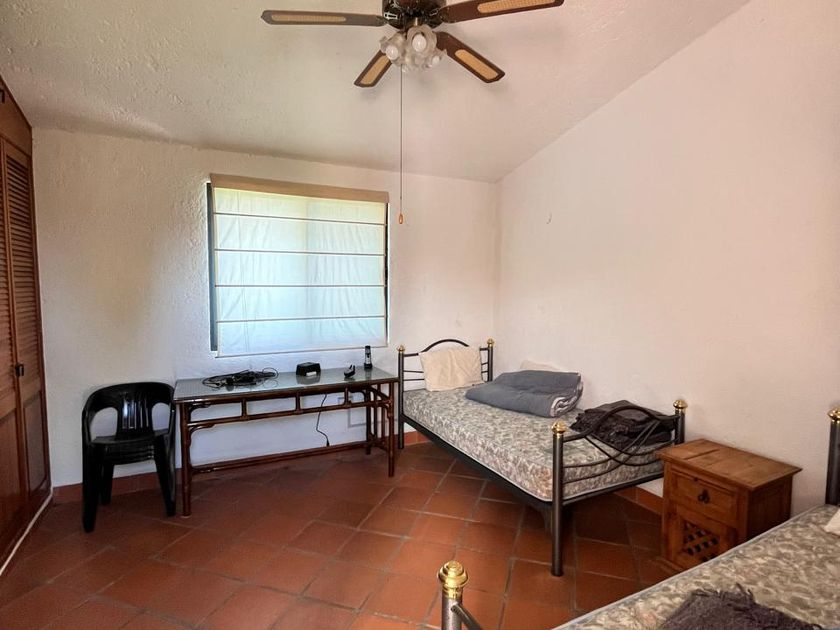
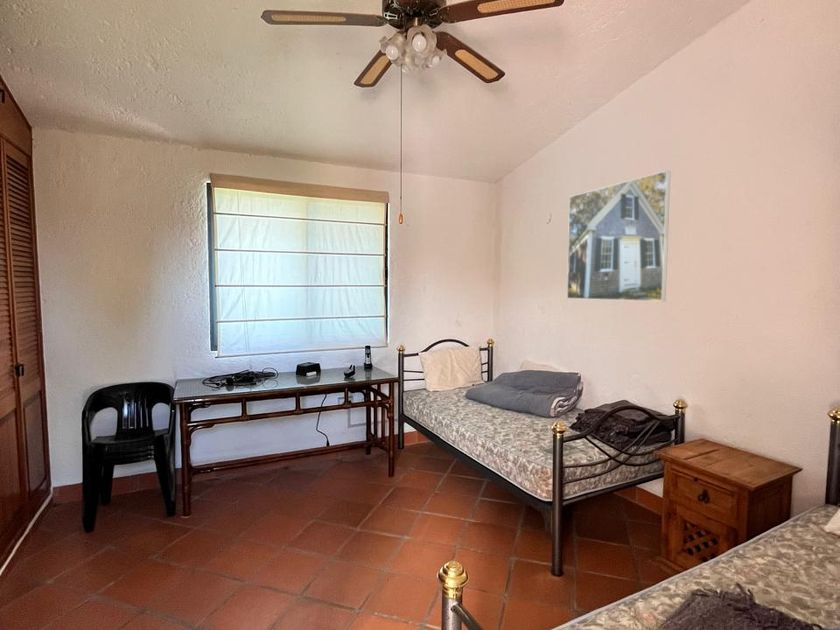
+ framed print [566,170,671,302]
